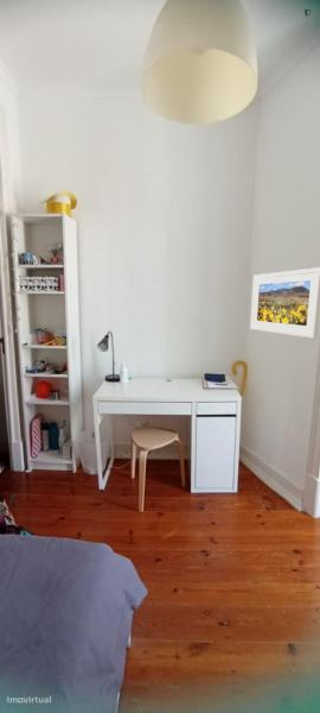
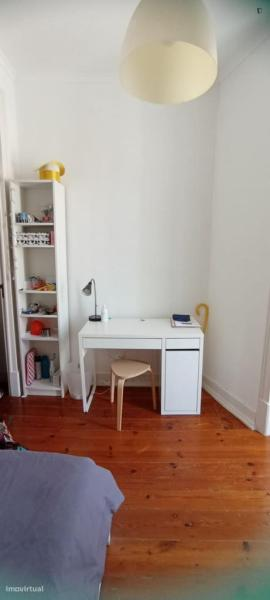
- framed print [249,266,320,340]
